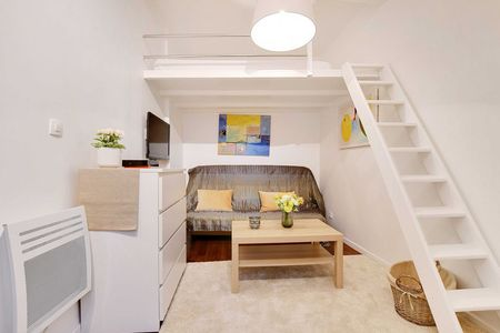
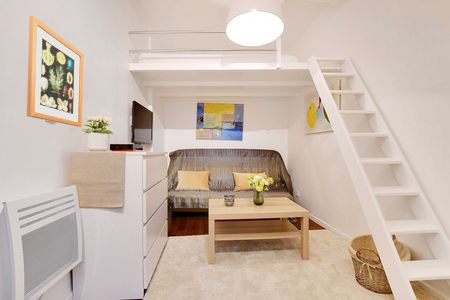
+ wall art [26,15,84,128]
